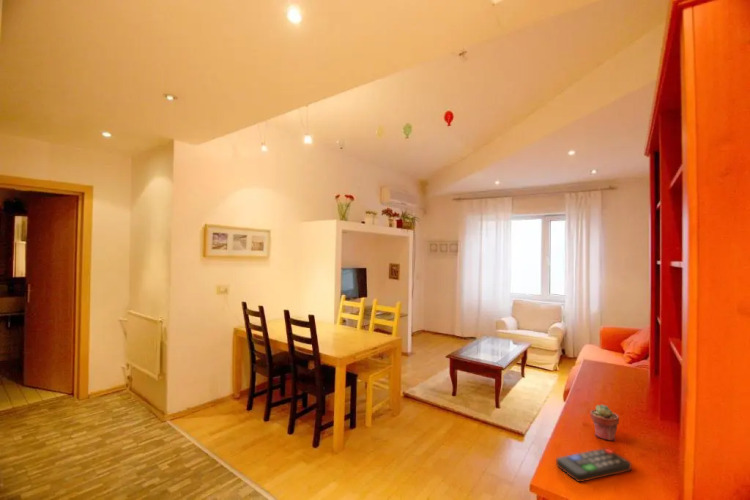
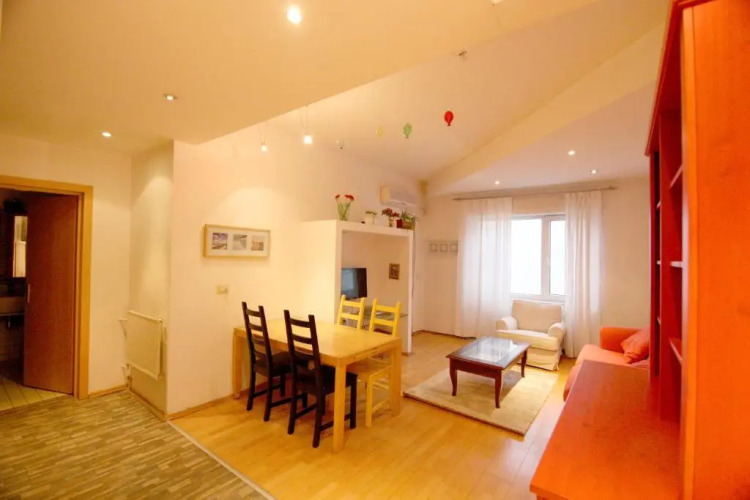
- potted succulent [589,404,620,442]
- remote control [555,447,632,483]
